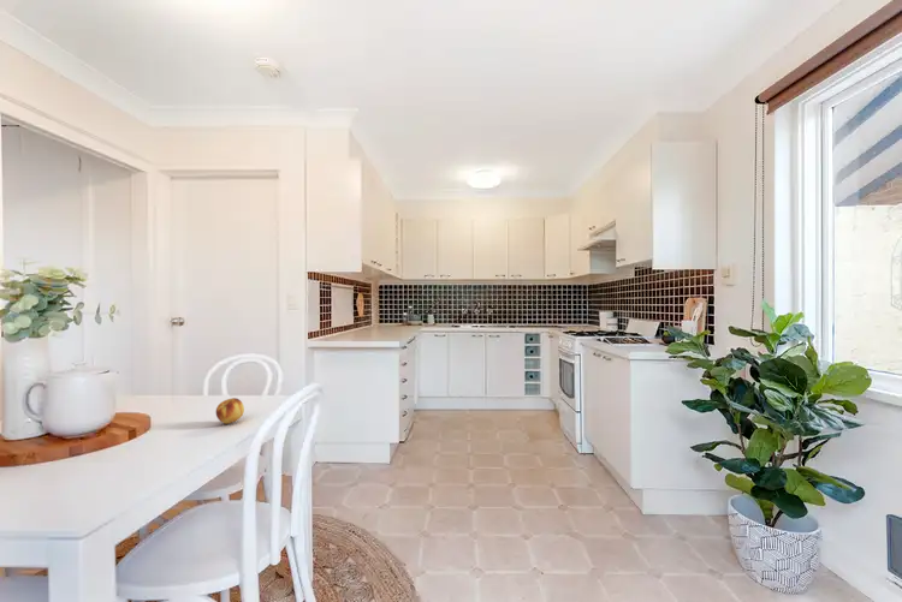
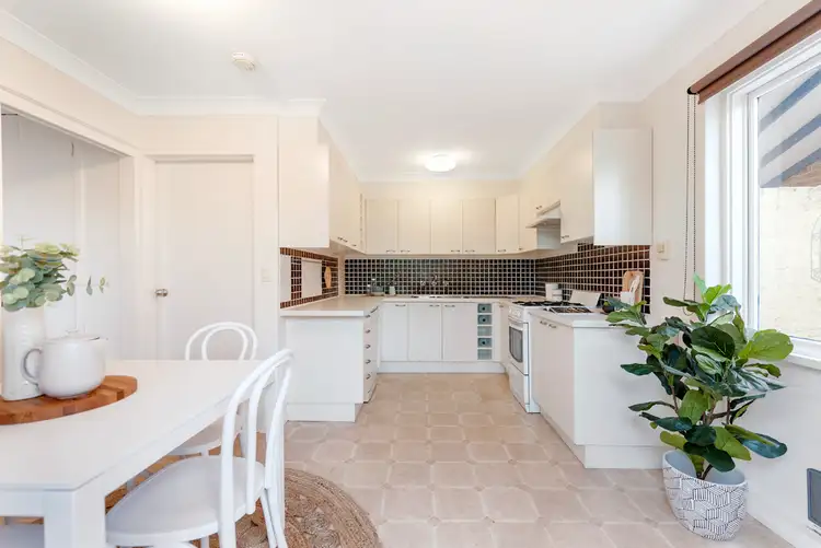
- fruit [215,397,245,425]
